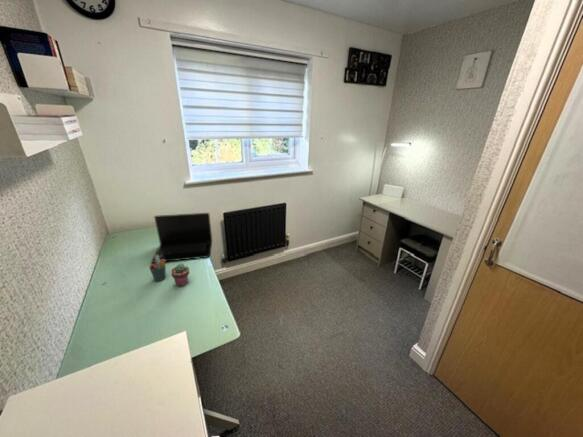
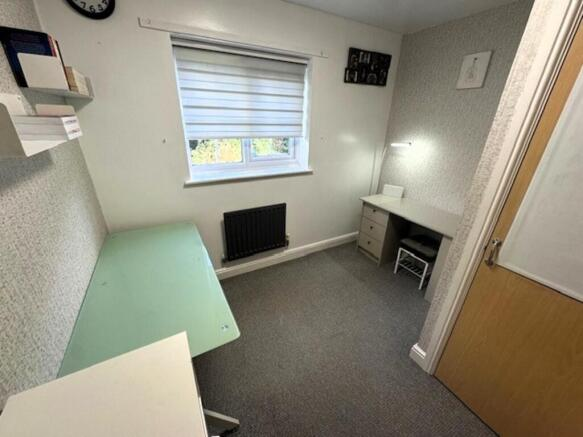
- laptop [150,212,213,264]
- pen holder [148,255,167,282]
- potted succulent [170,262,190,287]
